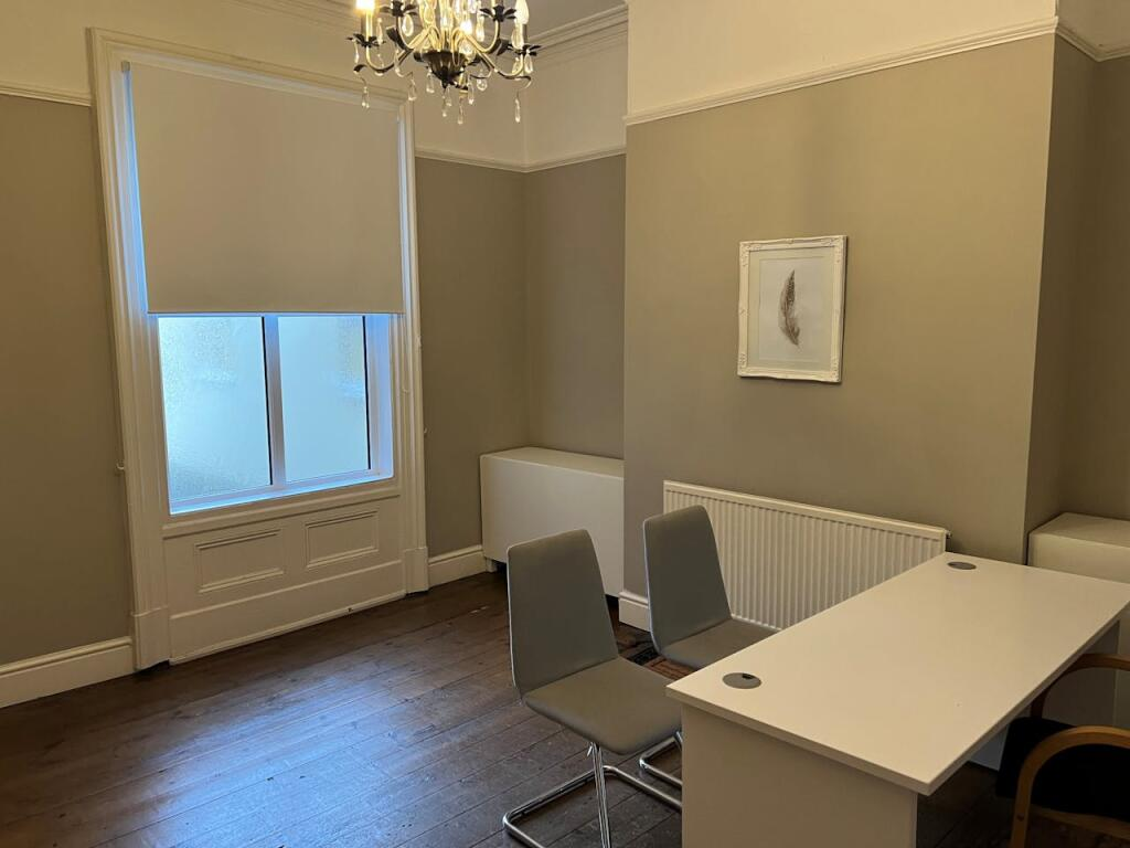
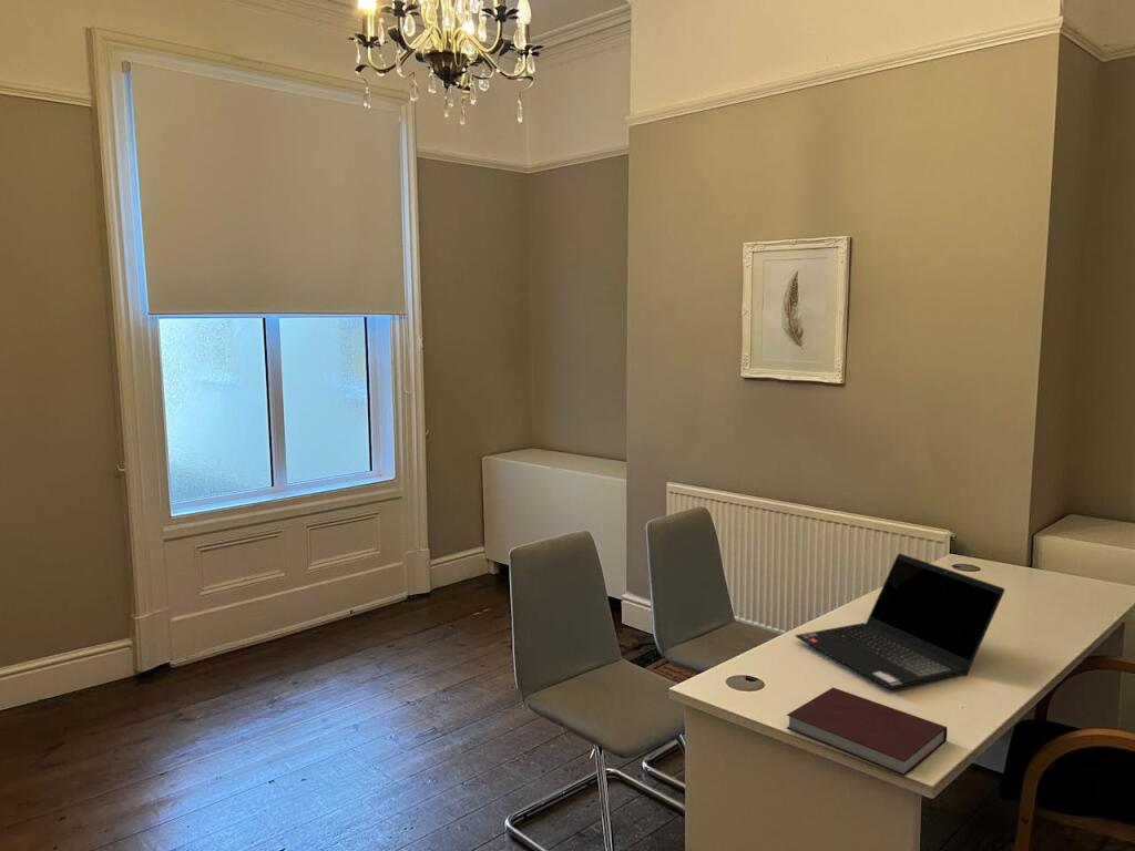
+ laptop computer [794,553,1006,690]
+ notebook [786,687,948,778]
